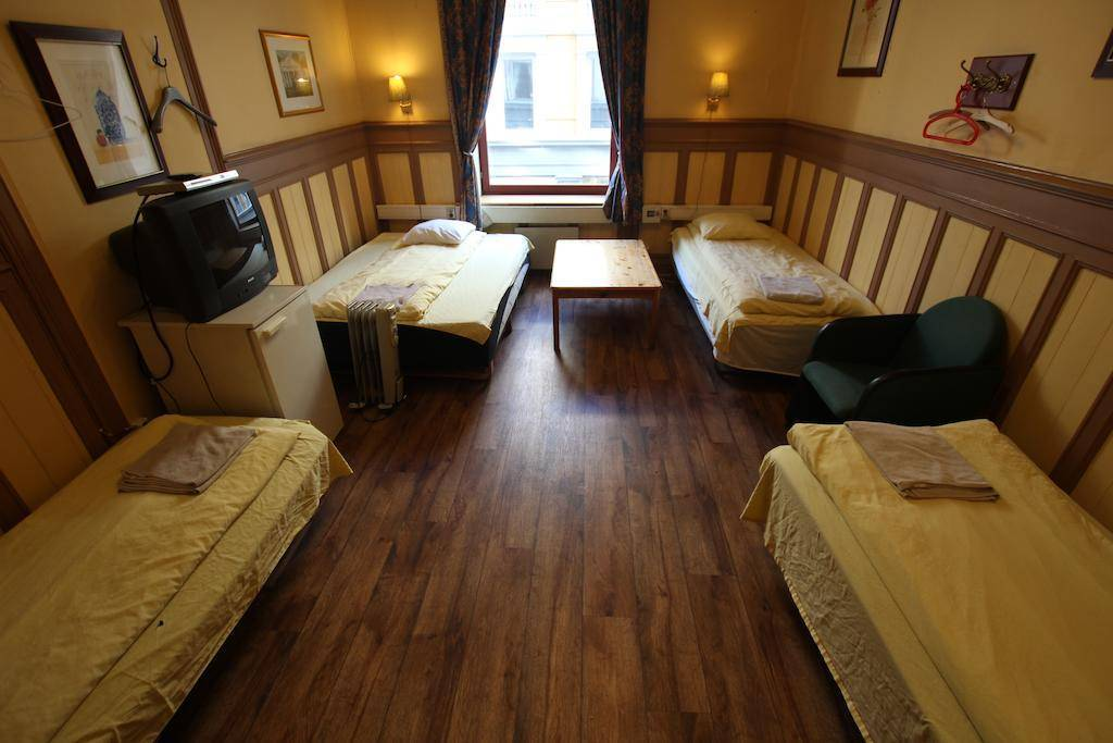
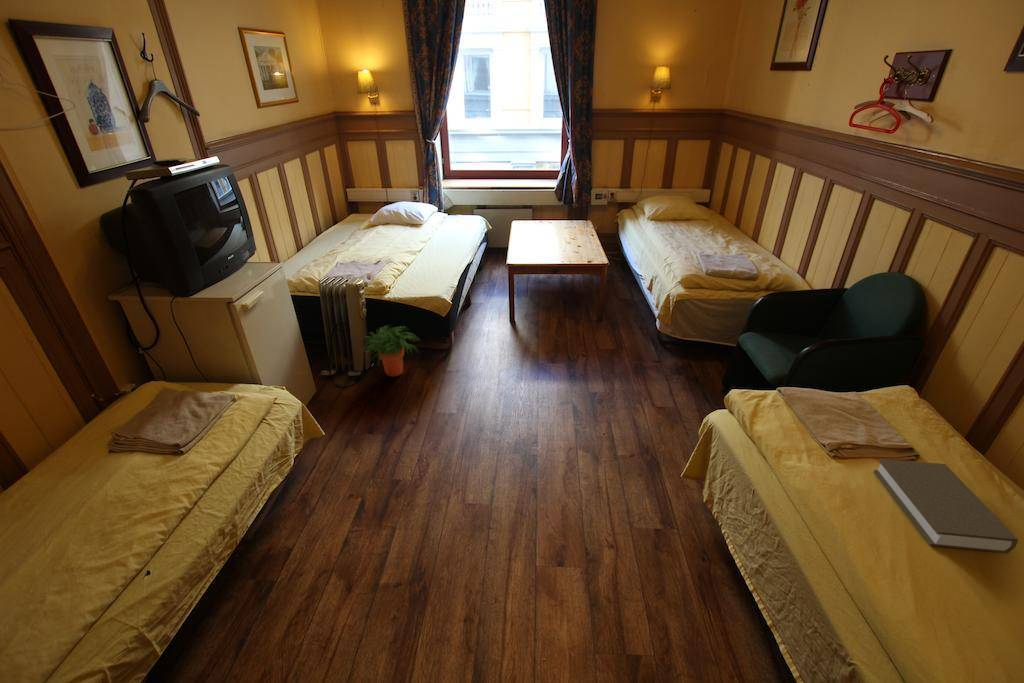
+ potted plant [362,324,421,378]
+ book [872,458,1019,554]
